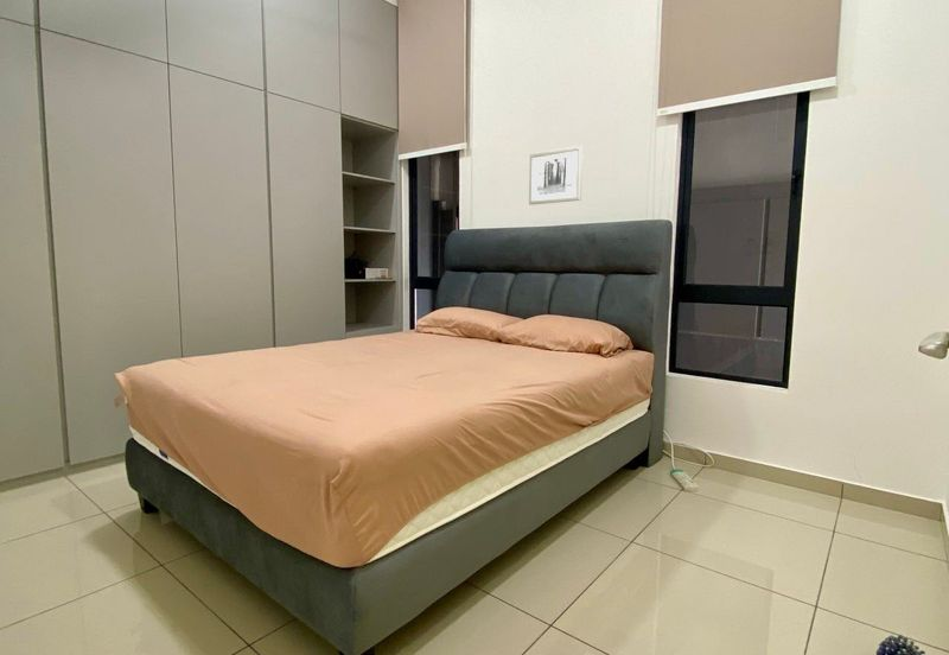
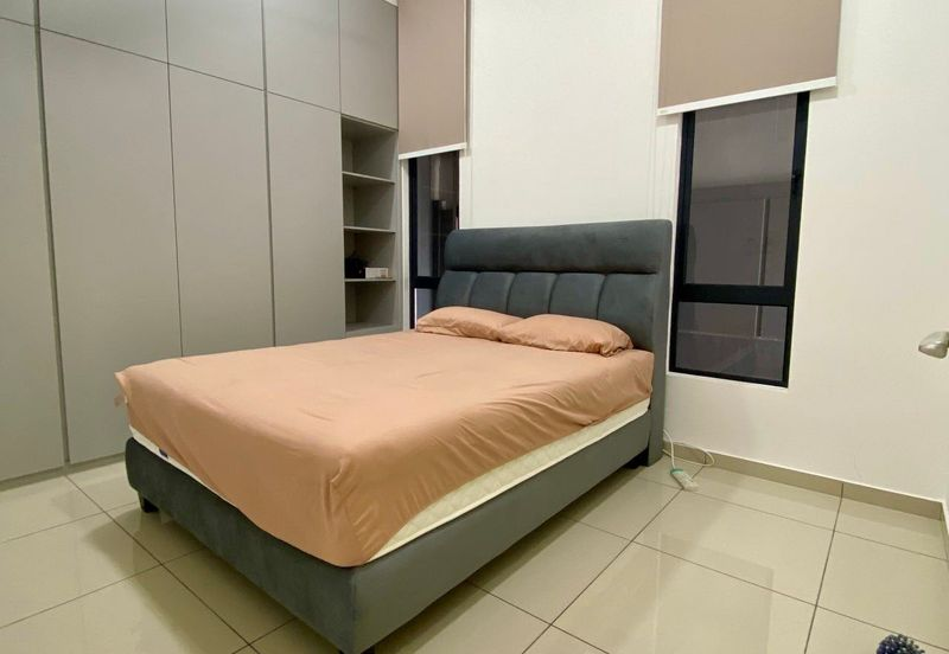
- wall art [528,145,585,206]
